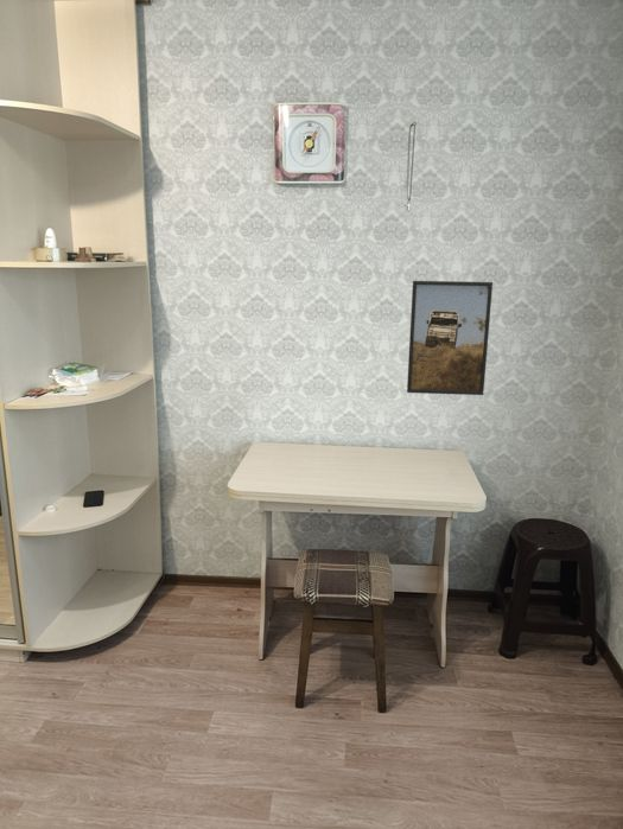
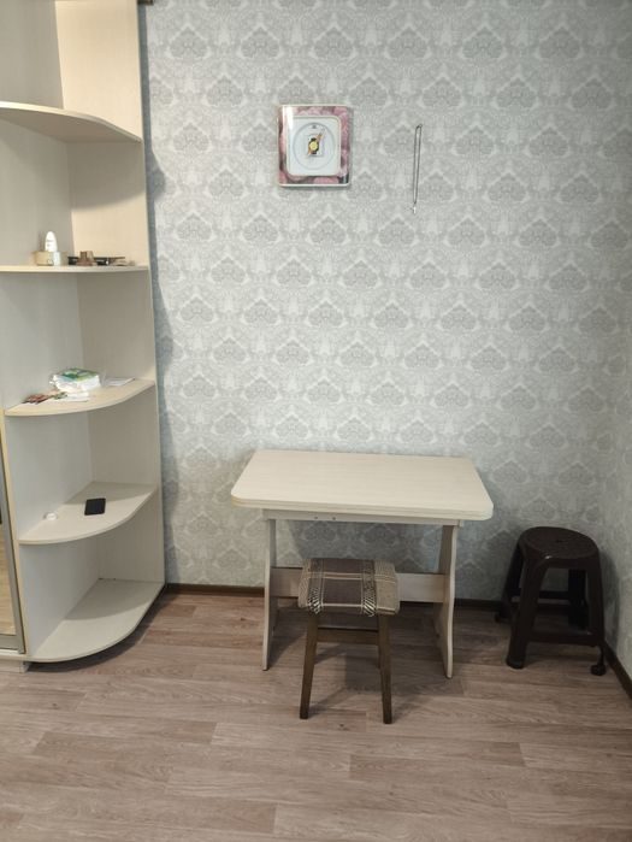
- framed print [406,280,494,396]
